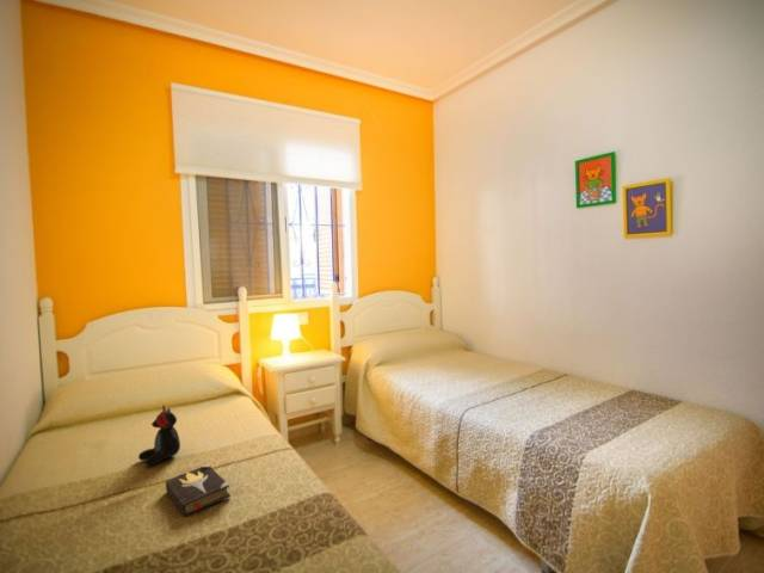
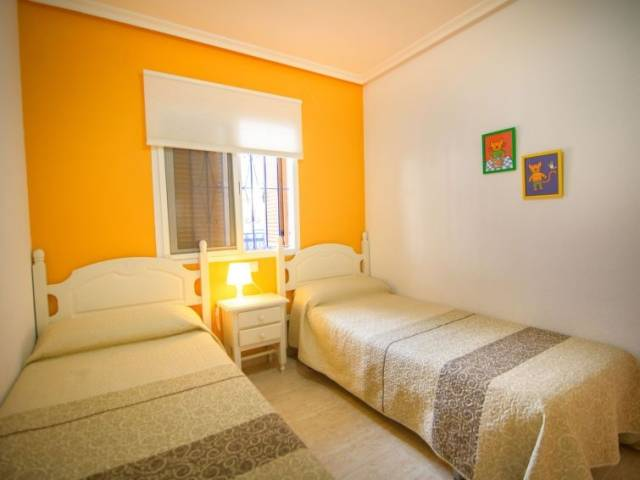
- teddy bear [137,403,181,468]
- hardback book [165,463,232,517]
